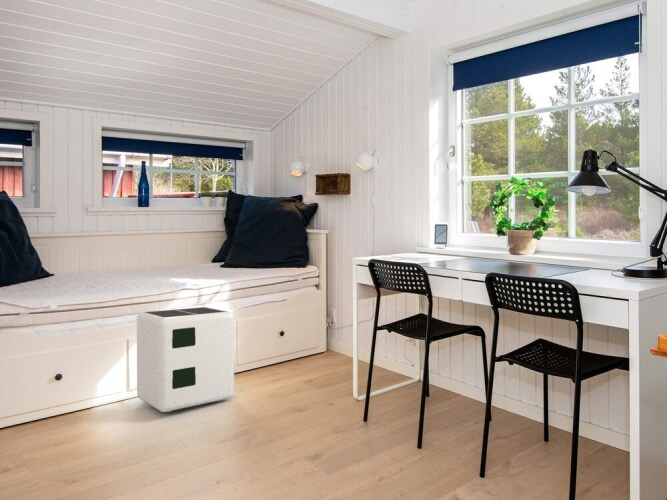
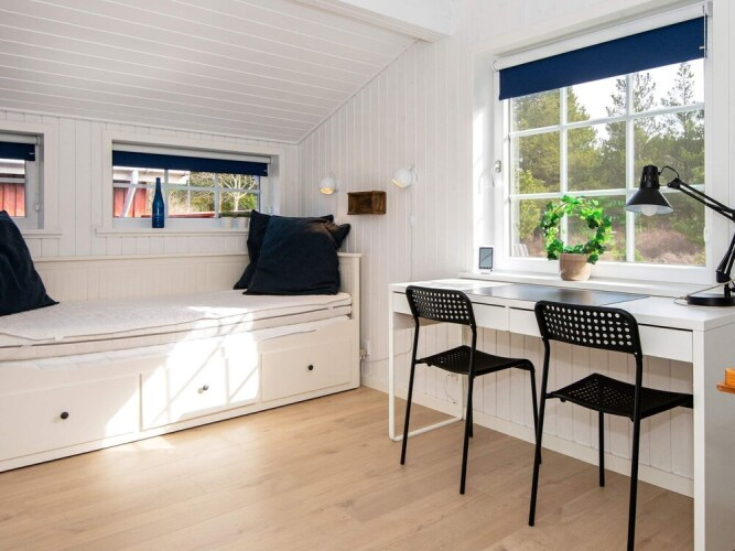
- air purifier [136,306,235,413]
